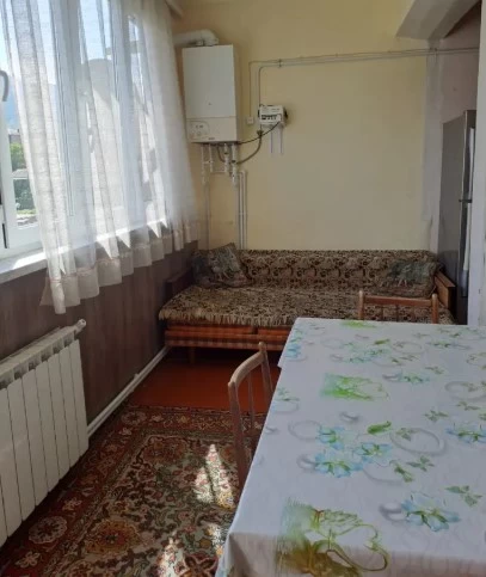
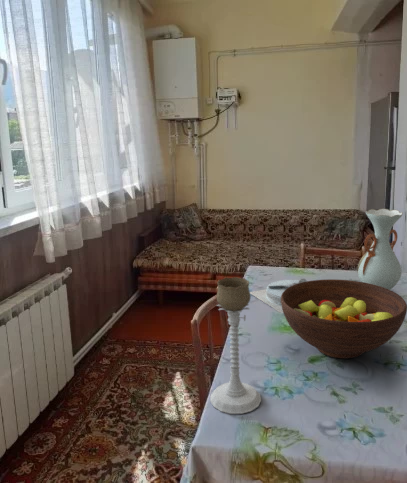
+ plate [249,277,308,314]
+ vase [356,208,404,290]
+ candle holder [209,276,262,415]
+ fruit bowl [281,278,407,359]
